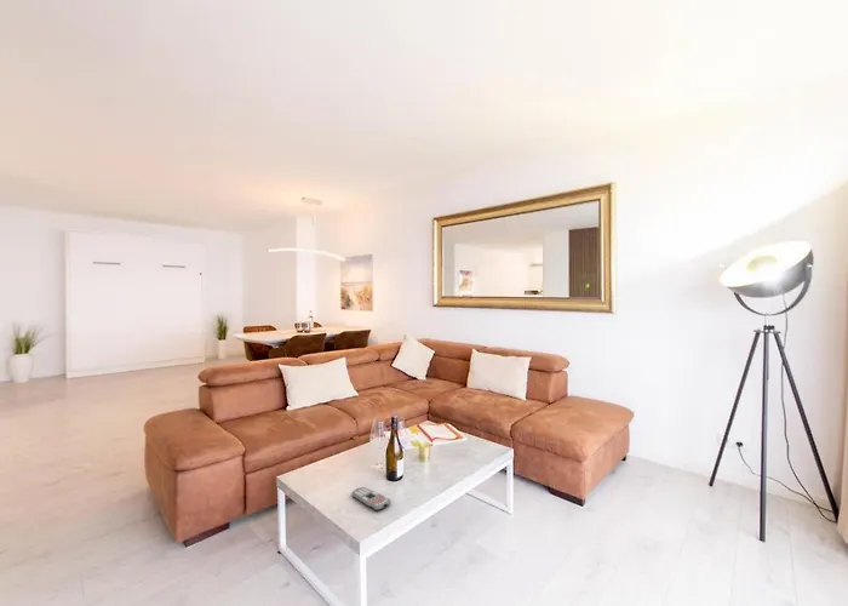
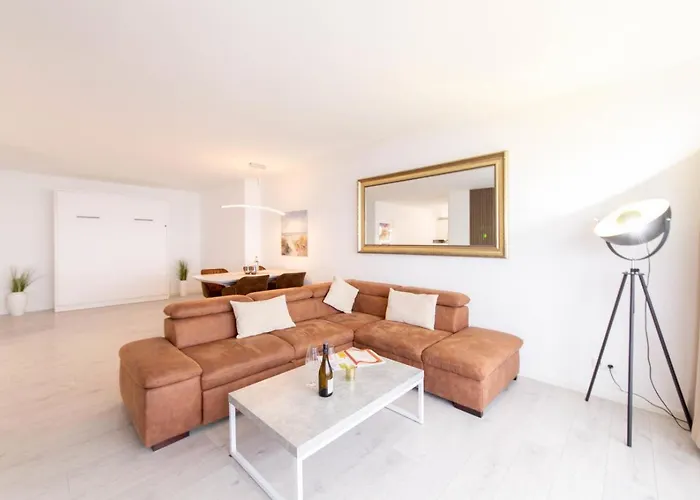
- remote control [351,486,393,511]
